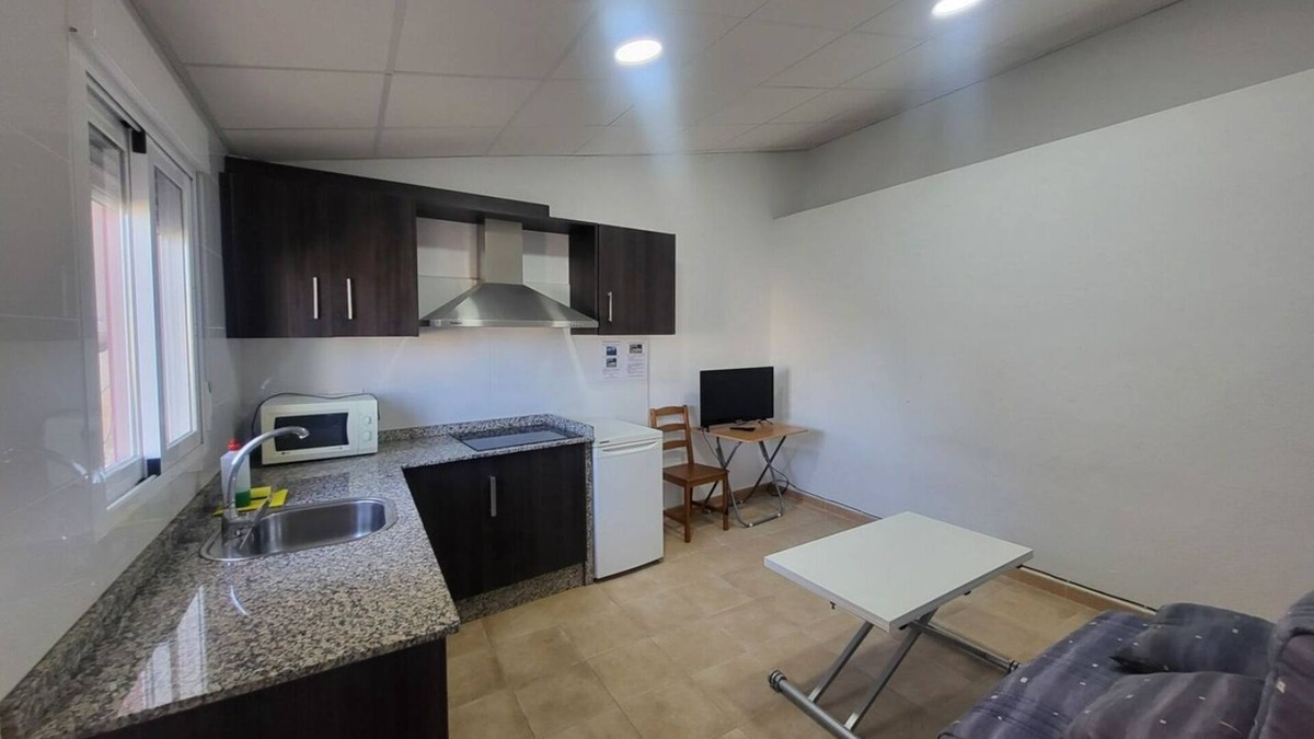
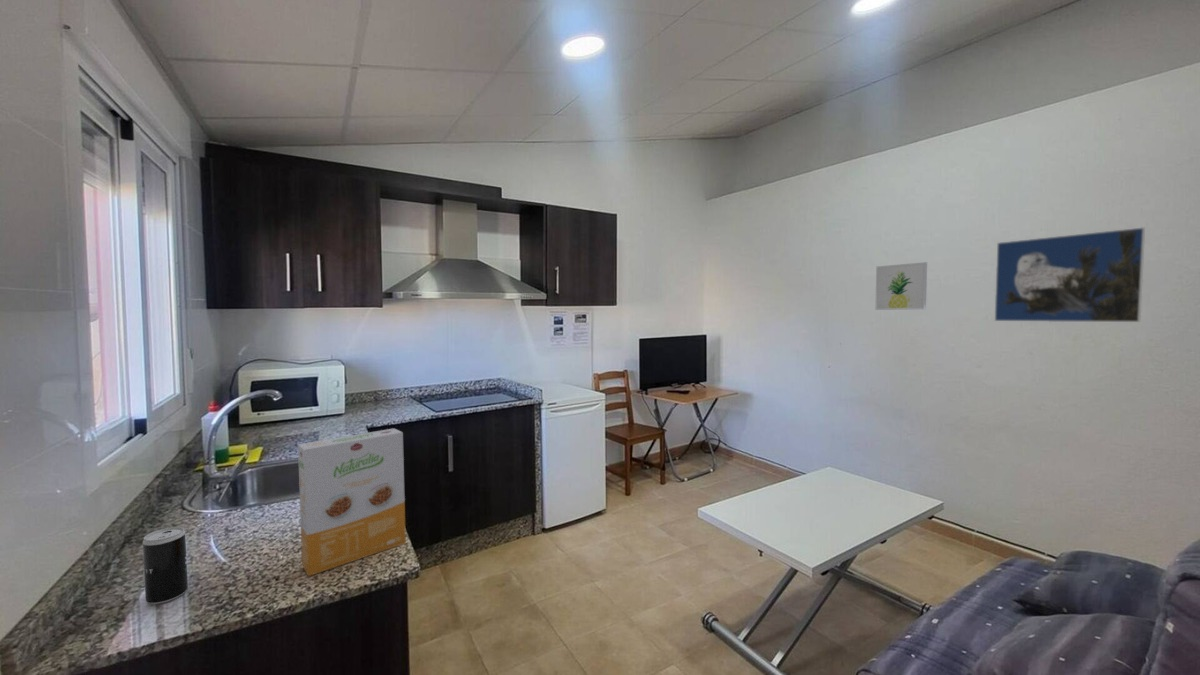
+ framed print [994,226,1146,323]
+ wall art [874,261,928,311]
+ cereal box [297,427,407,577]
+ beverage can [142,526,189,605]
